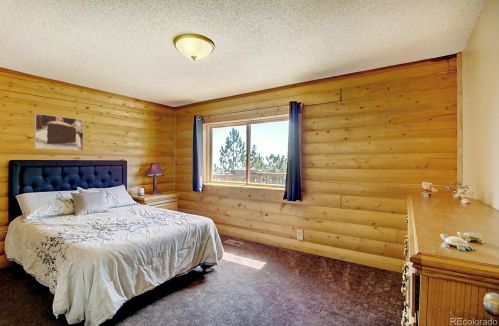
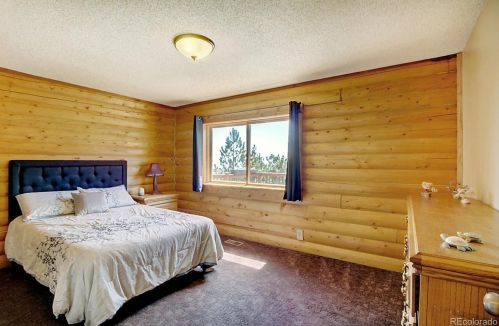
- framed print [34,113,84,151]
